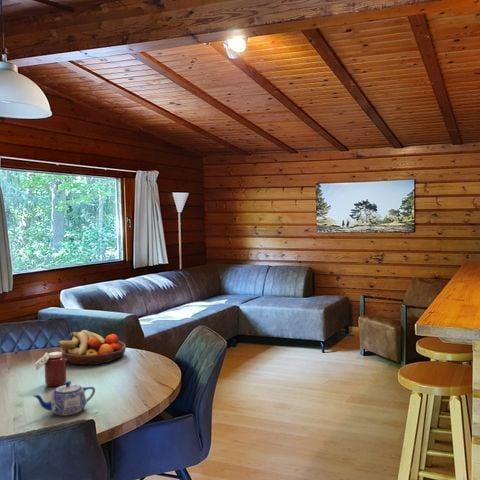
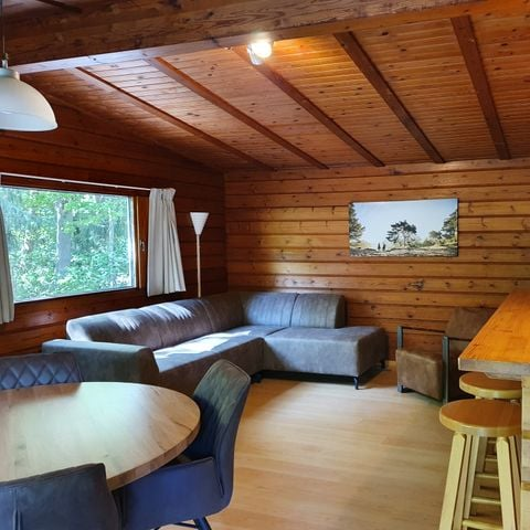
- fruit bowl [57,329,127,366]
- teapot [32,380,96,417]
- jar [34,351,67,387]
